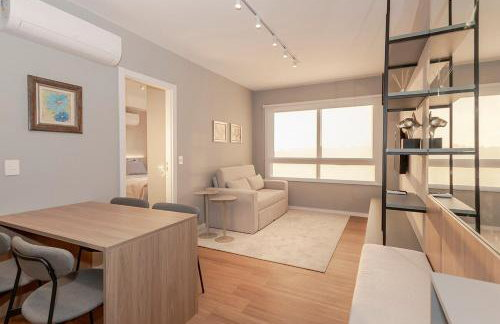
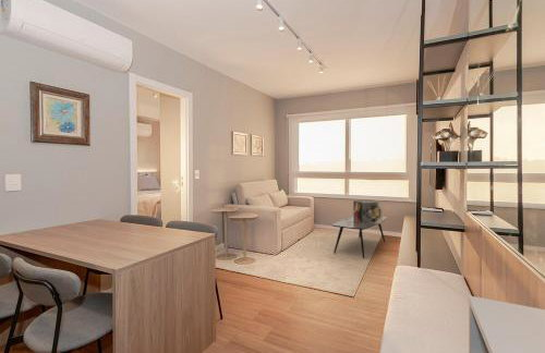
+ decorative cube [352,199,384,224]
+ coffee table [330,216,388,259]
